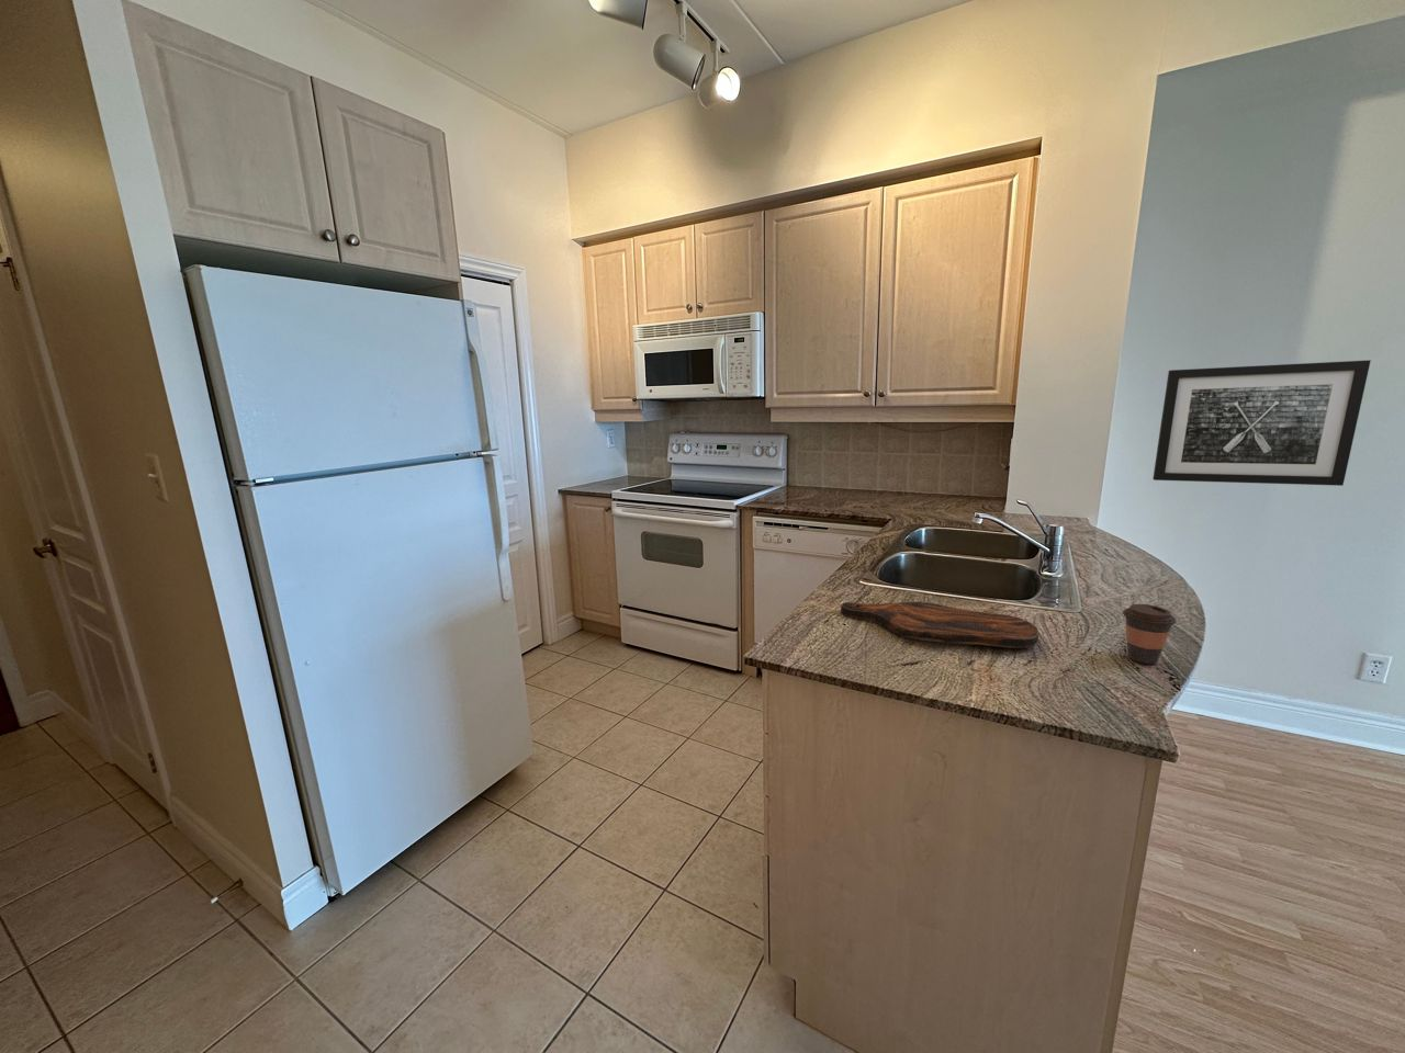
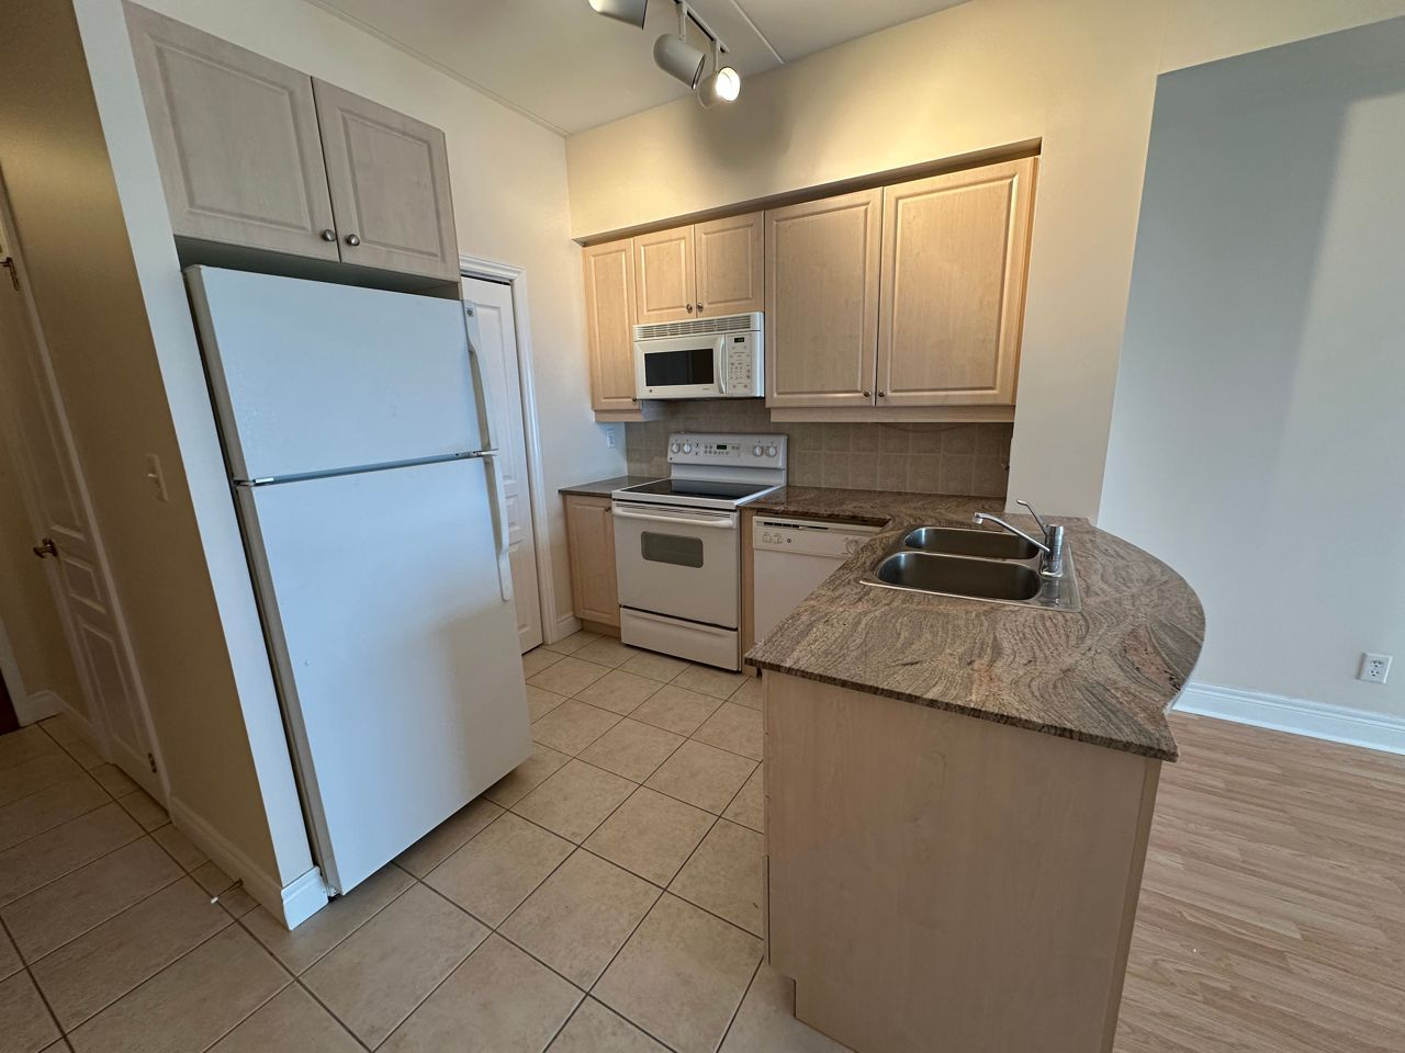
- wall art [1152,358,1372,487]
- coffee cup [1122,603,1177,665]
- cutting board [840,601,1040,649]
